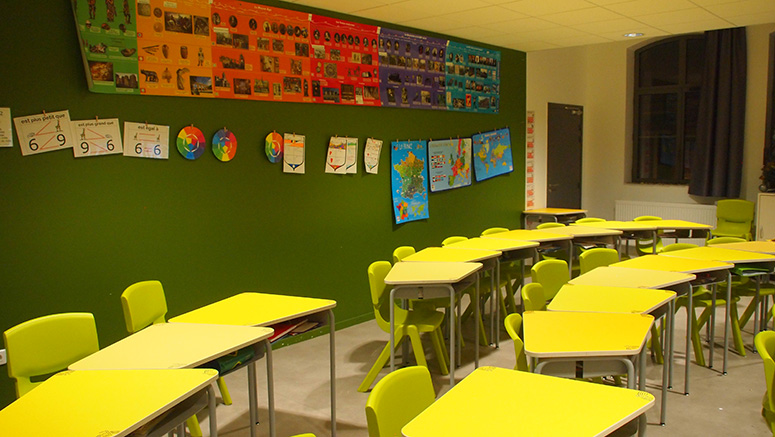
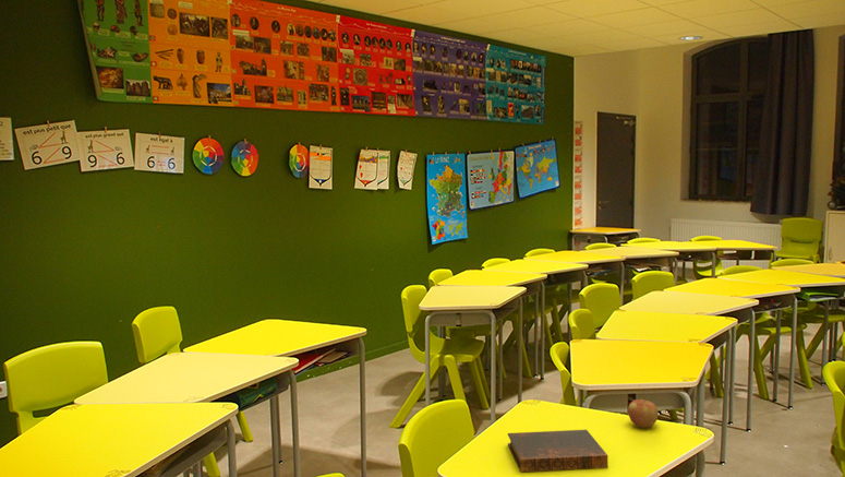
+ apple [627,398,660,429]
+ book [507,429,608,473]
